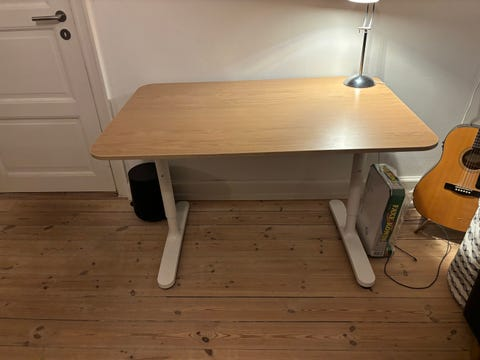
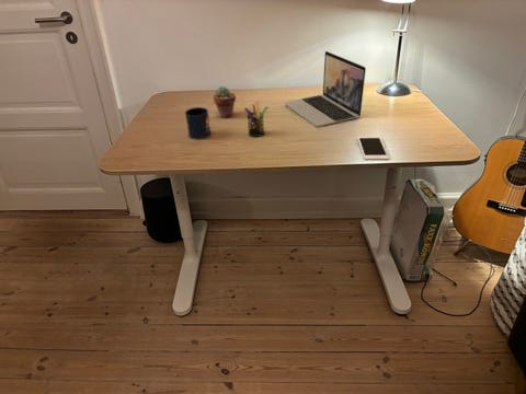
+ laptop [284,50,367,128]
+ cell phone [356,135,390,161]
+ pen holder [243,100,268,138]
+ mug [184,106,211,141]
+ potted succulent [213,85,237,119]
